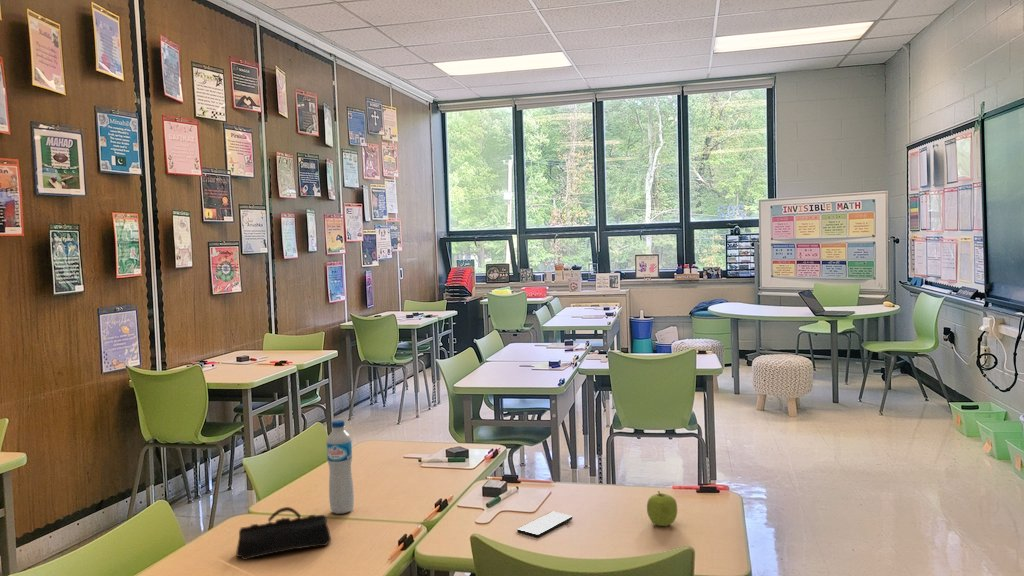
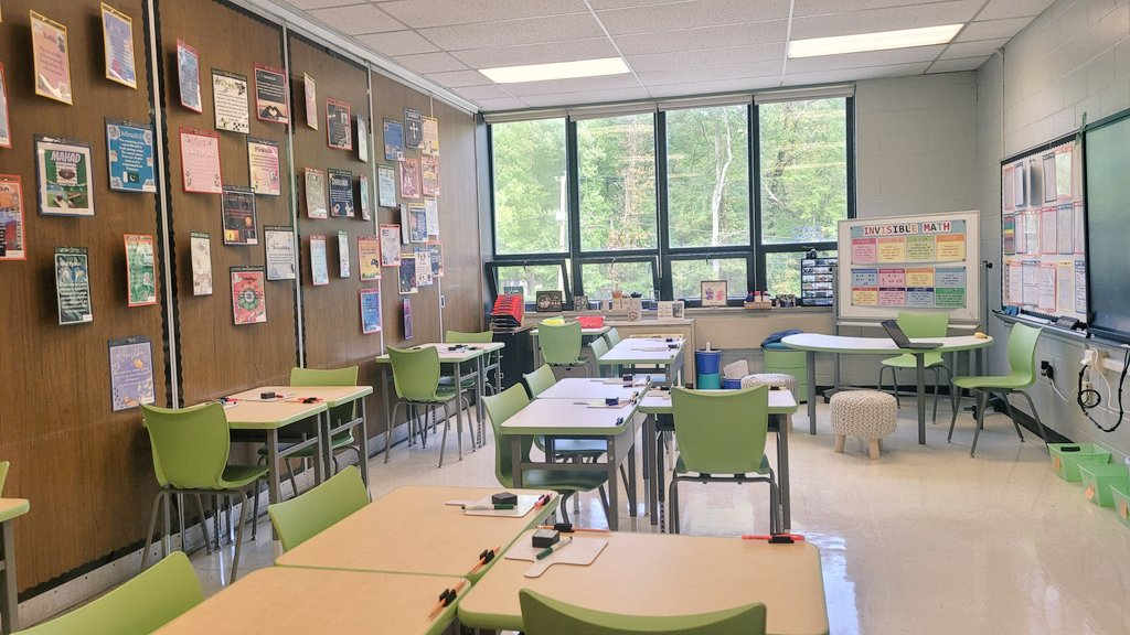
- fruit [646,490,678,527]
- pencil case [235,506,332,561]
- water bottle [326,419,355,515]
- smartphone [516,510,573,538]
